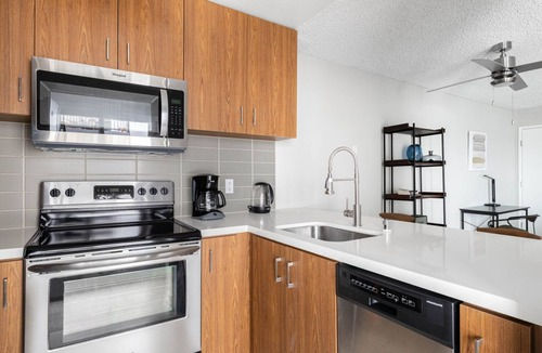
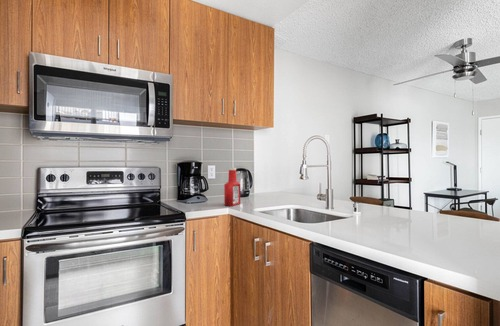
+ soap bottle [223,167,241,207]
